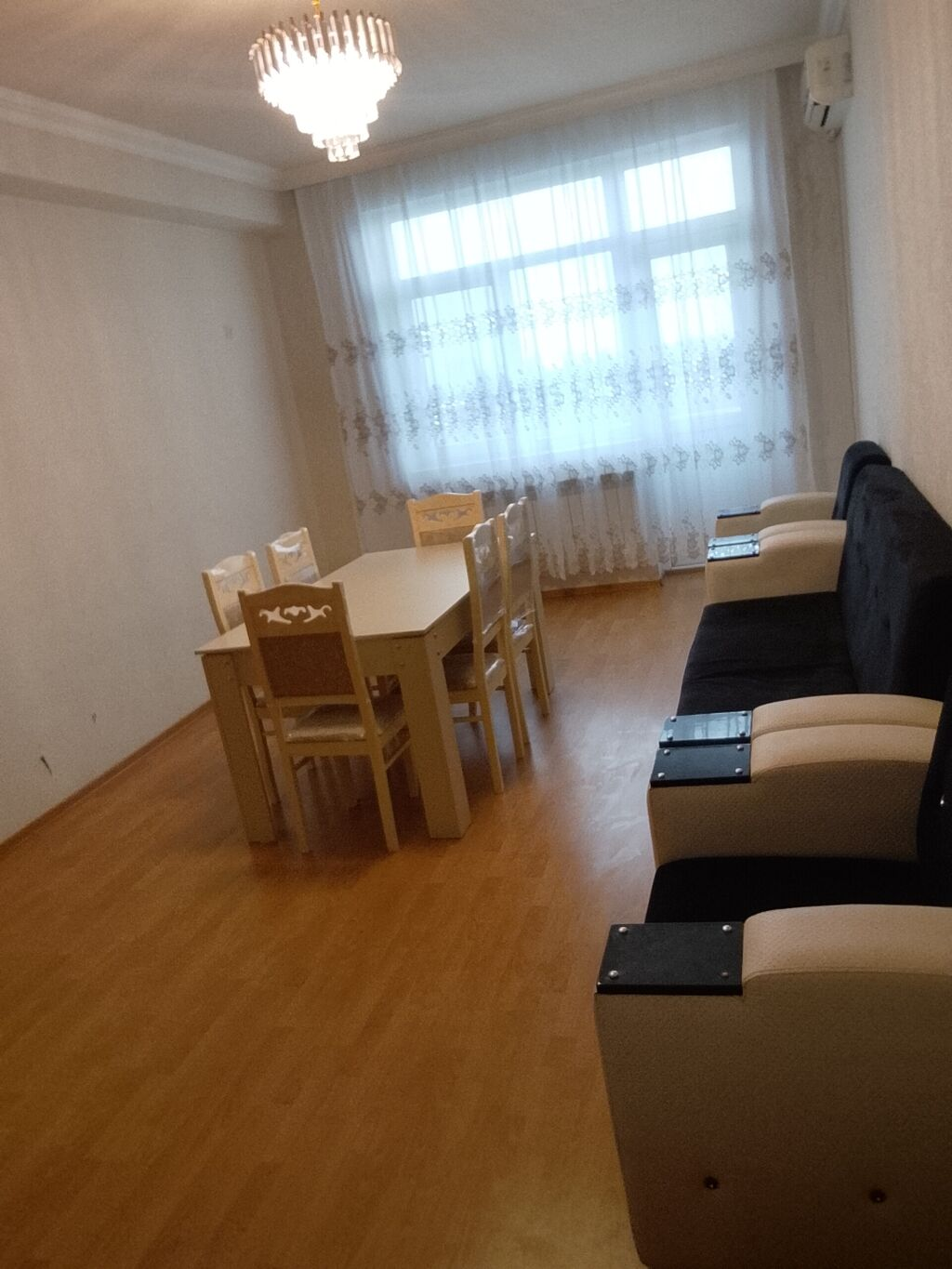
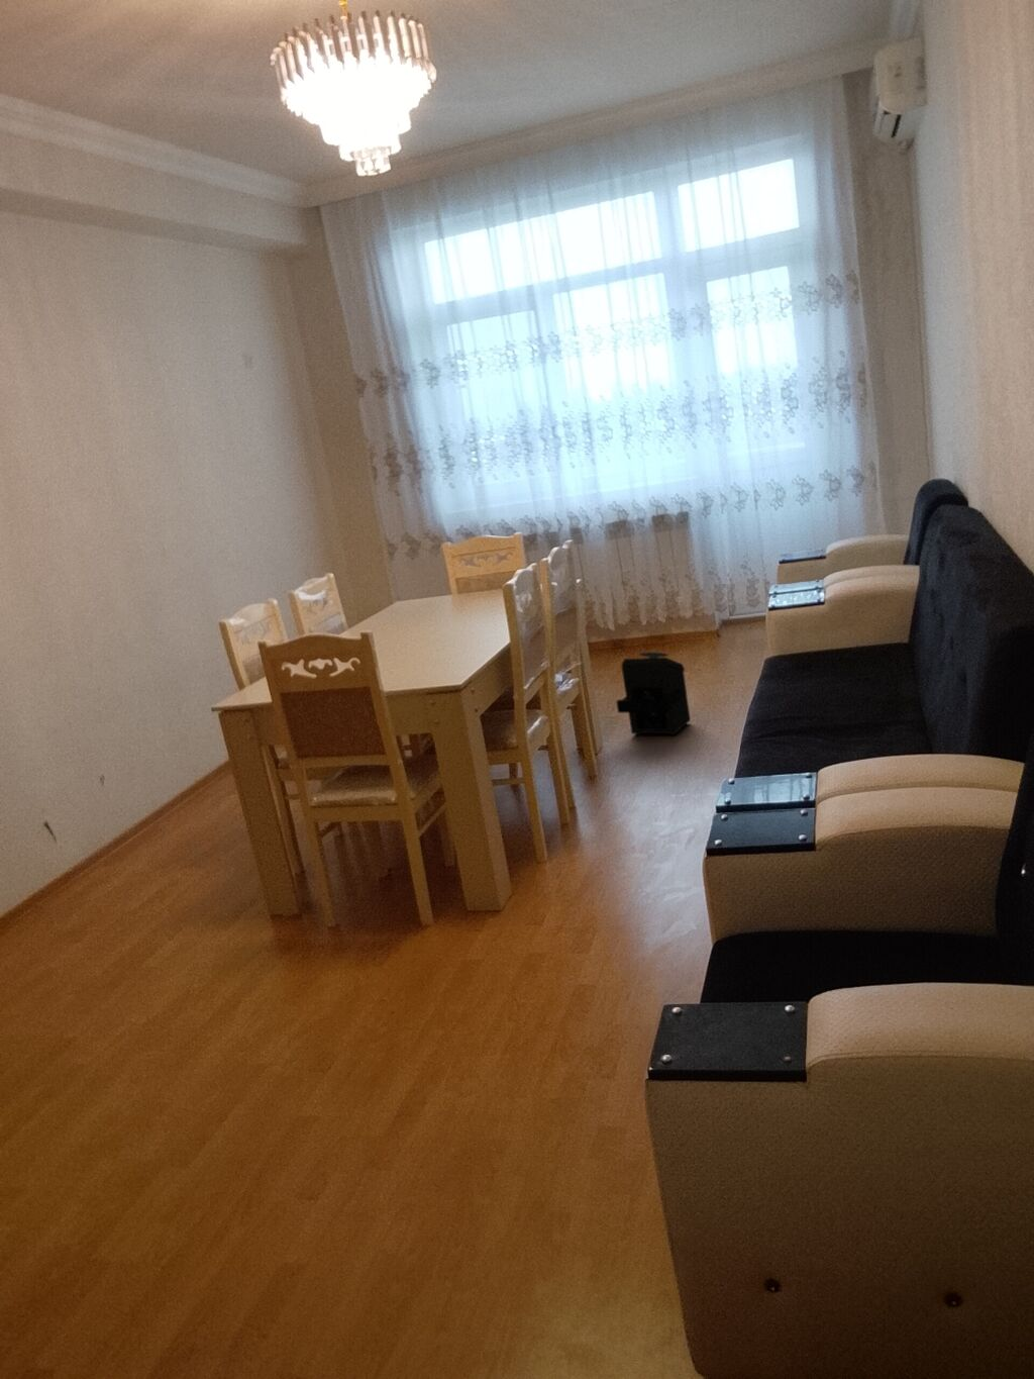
+ speaker [615,651,692,737]
